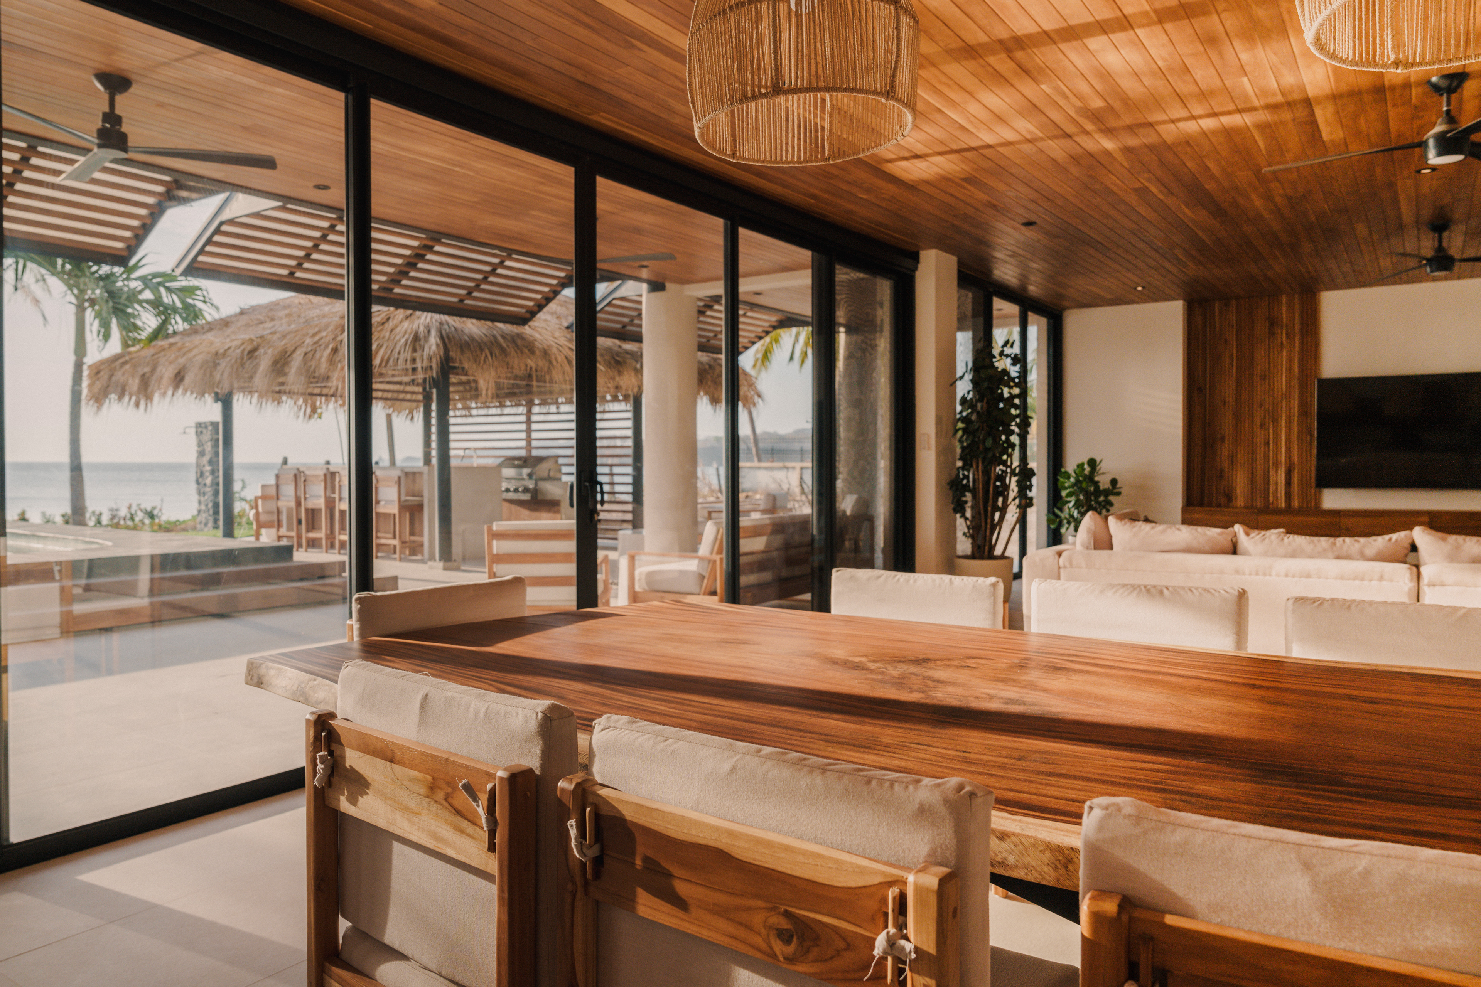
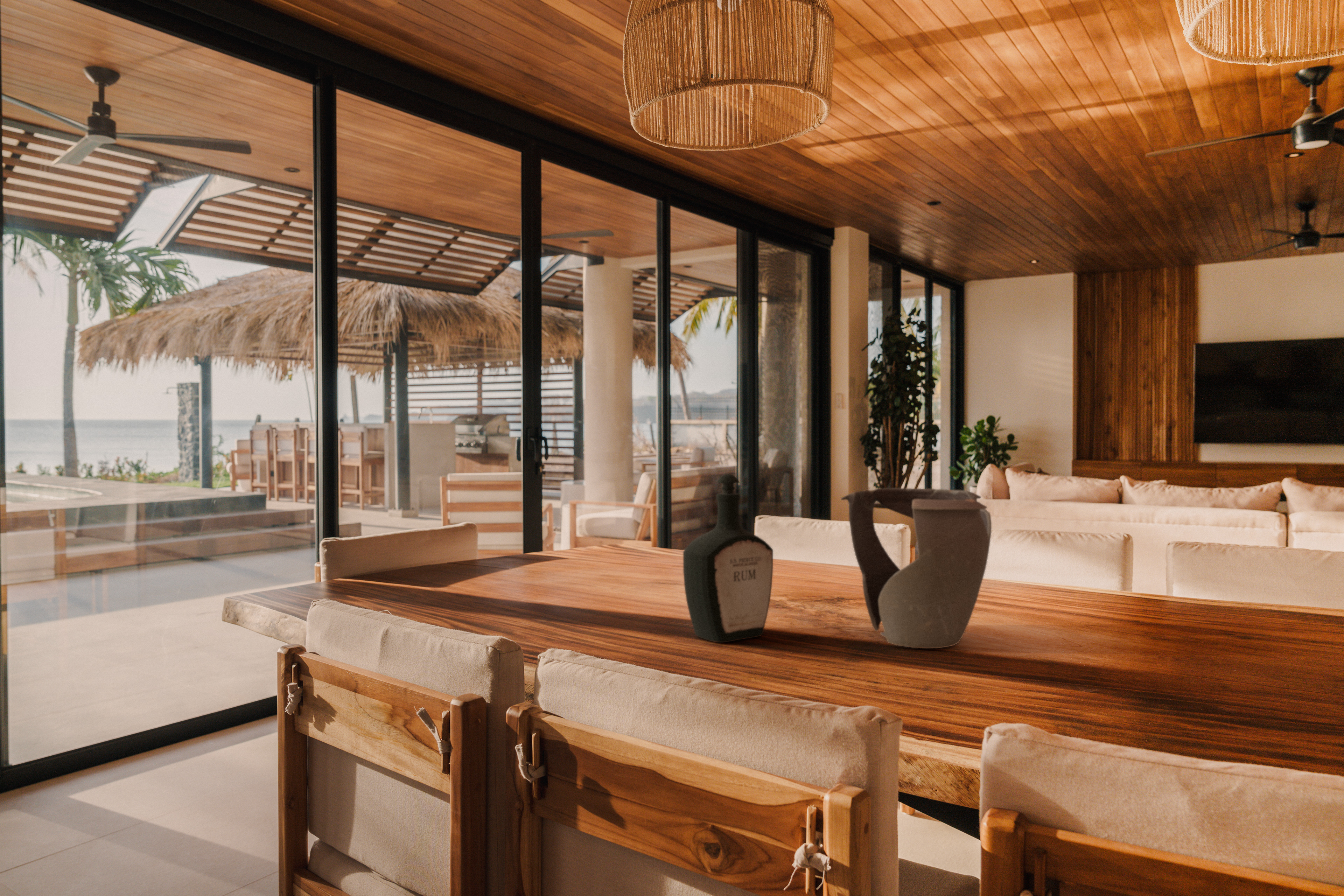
+ decorative bowl [840,488,992,649]
+ bottle [683,474,773,643]
